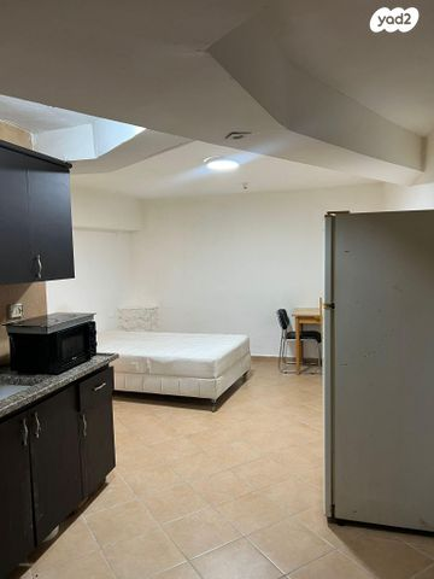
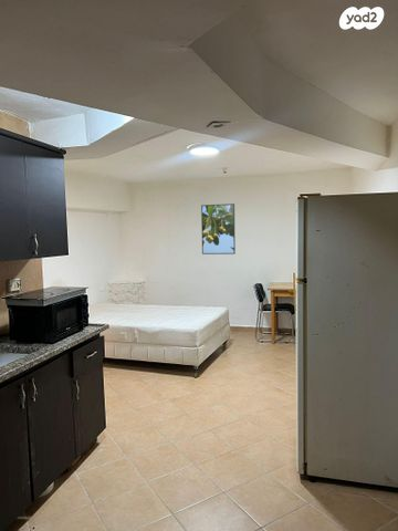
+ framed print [200,202,237,256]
